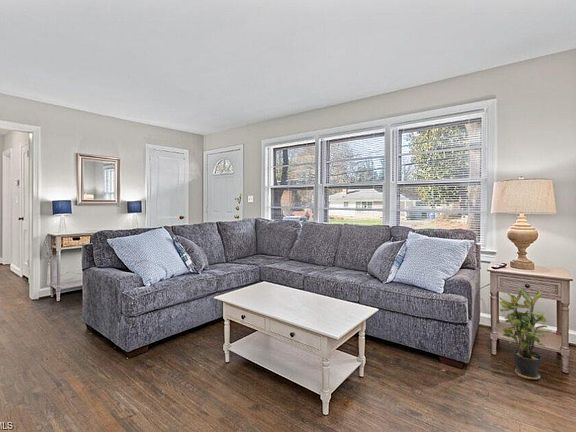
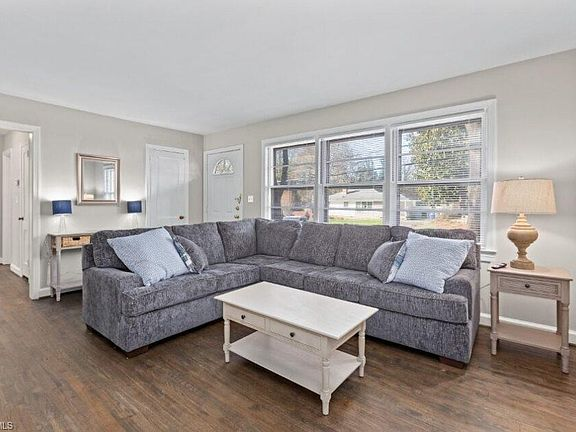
- potted plant [498,285,552,381]
